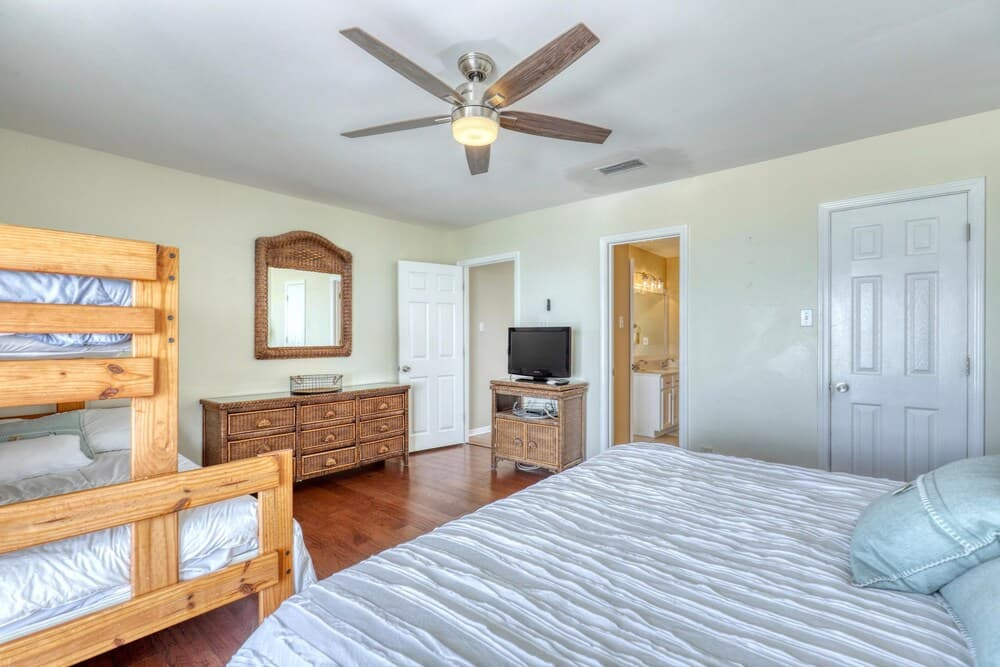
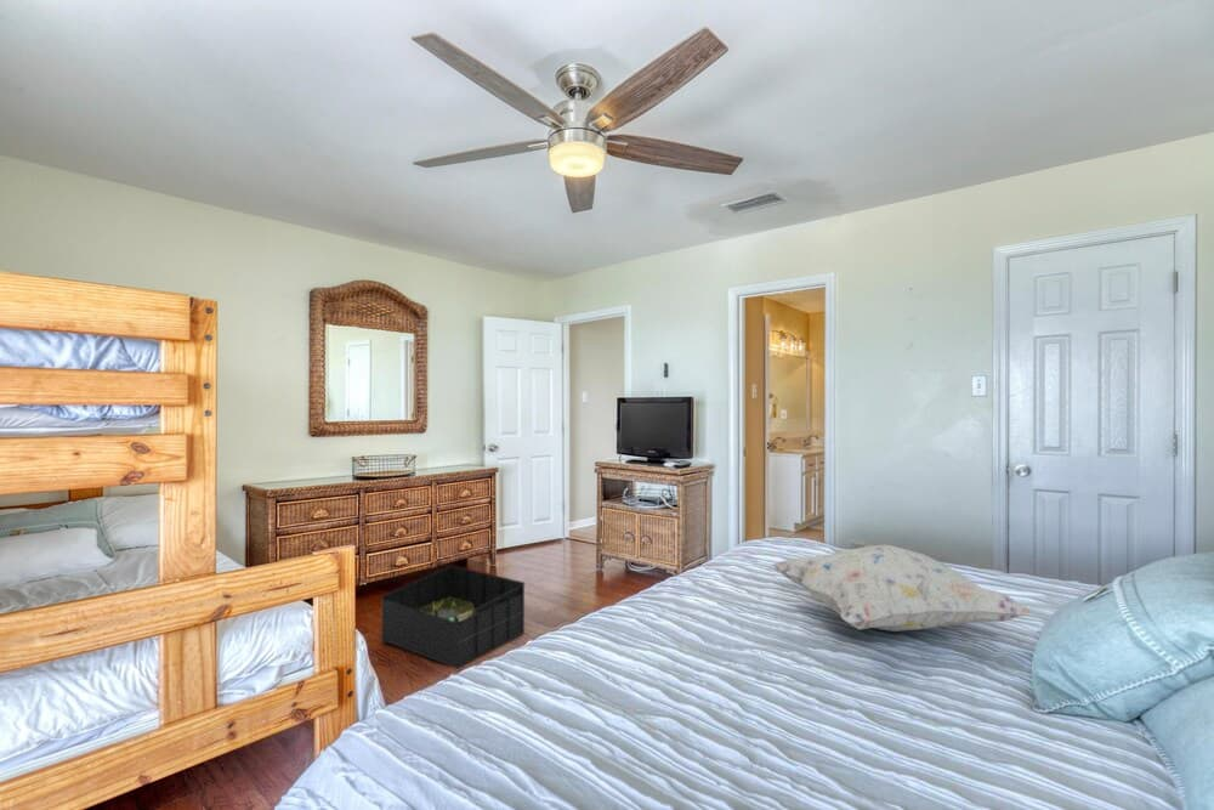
+ decorative pillow [771,544,1034,633]
+ storage bin [380,563,527,670]
